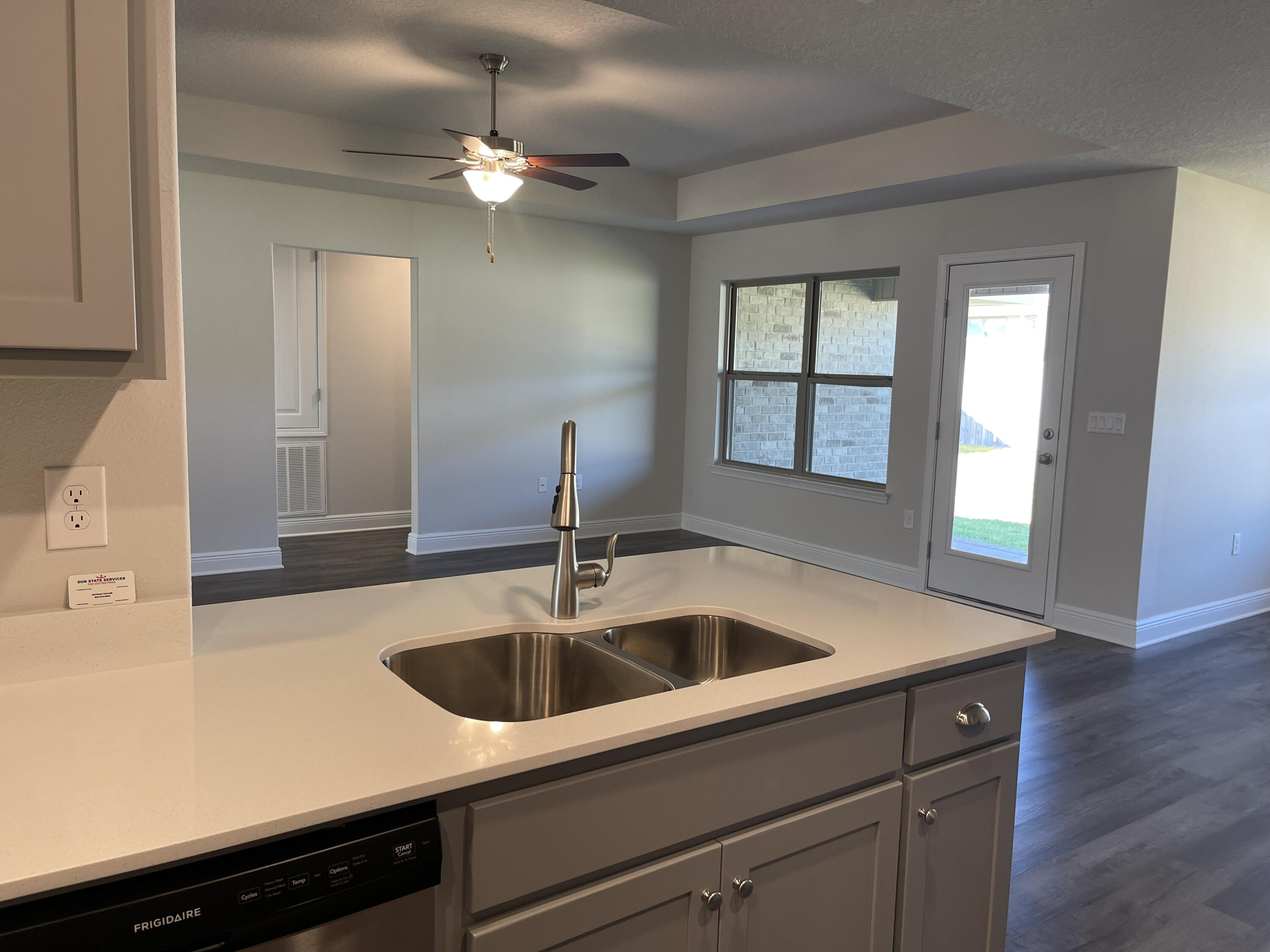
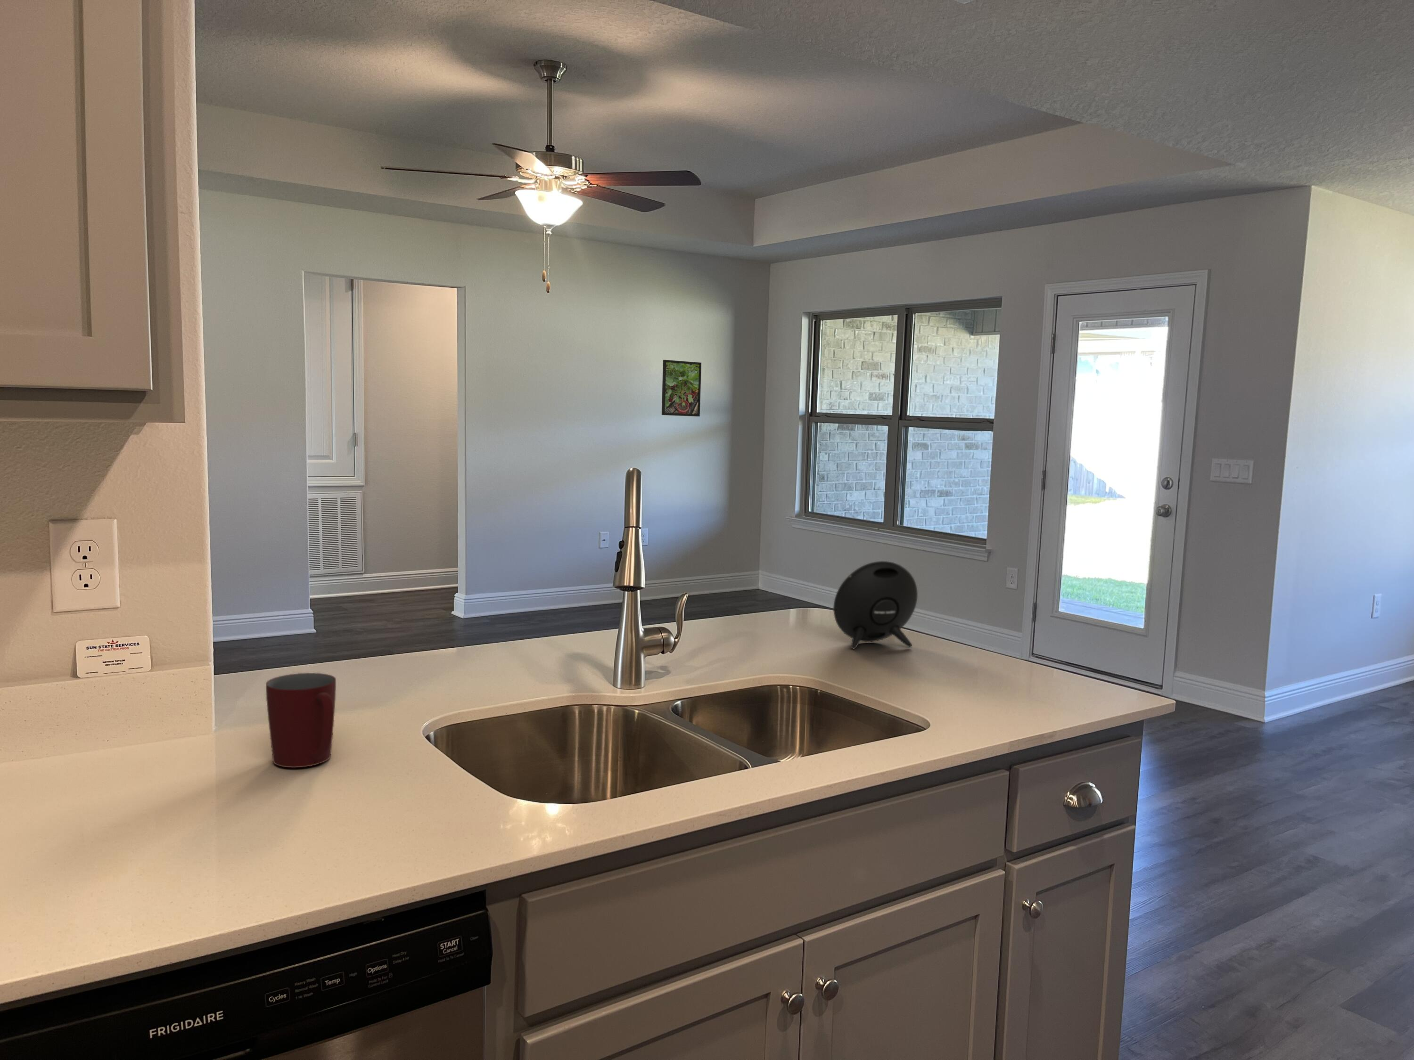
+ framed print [661,360,701,416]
+ mug [265,673,336,768]
+ speaker [833,560,919,649]
